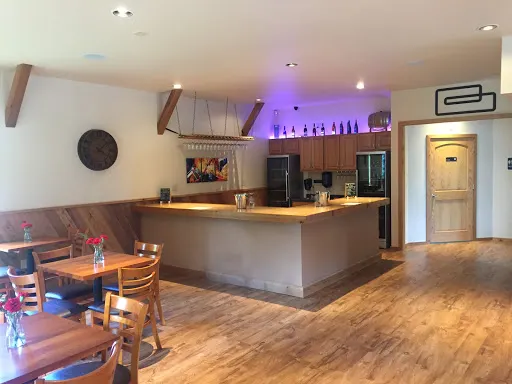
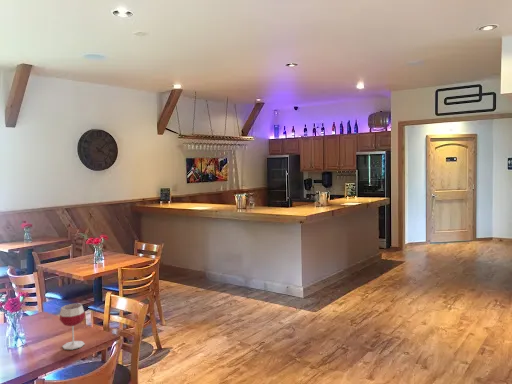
+ wineglass [59,303,86,351]
